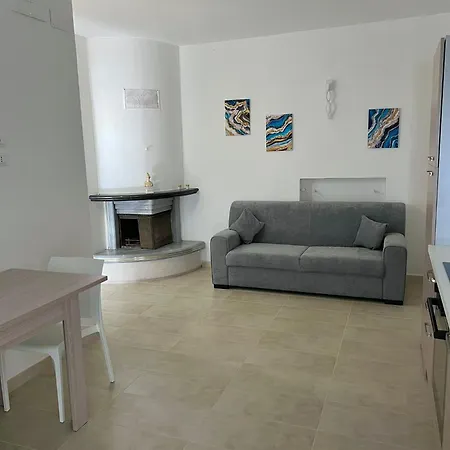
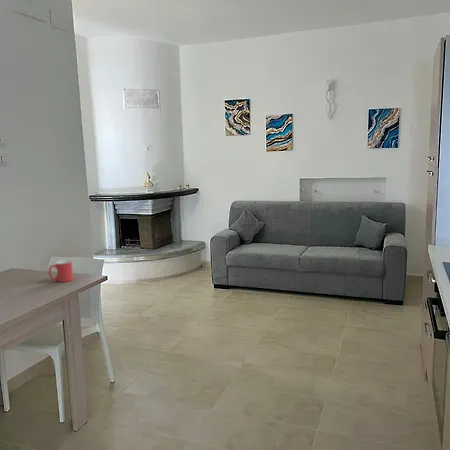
+ mug [48,259,74,283]
